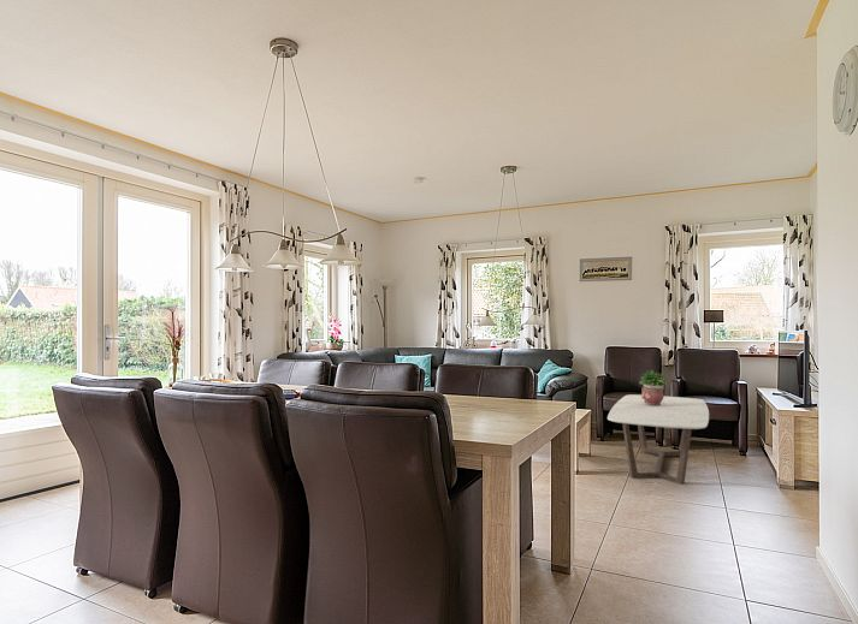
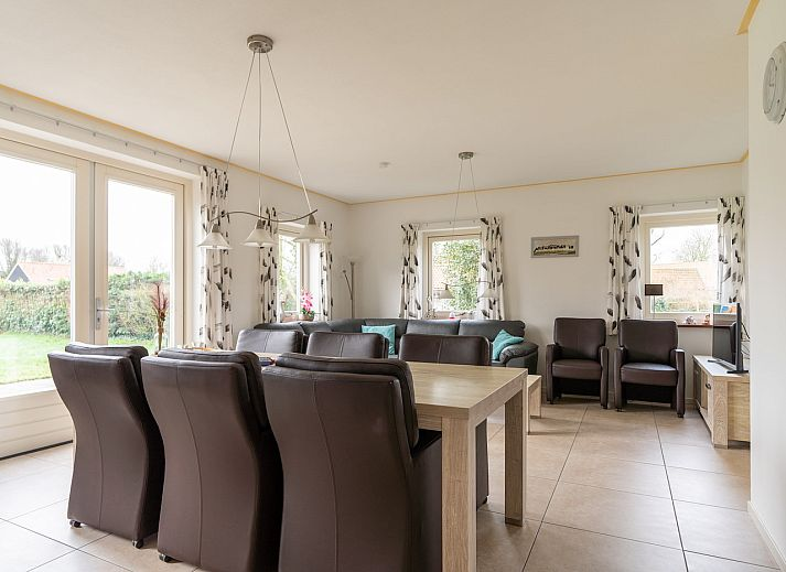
- coffee table [606,393,710,486]
- potted plant [639,370,667,405]
